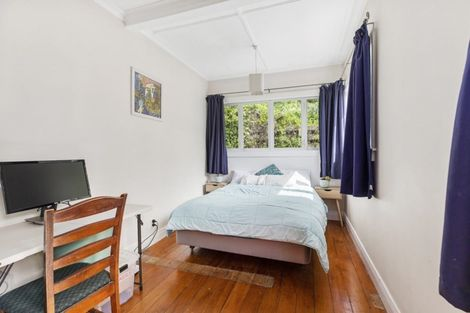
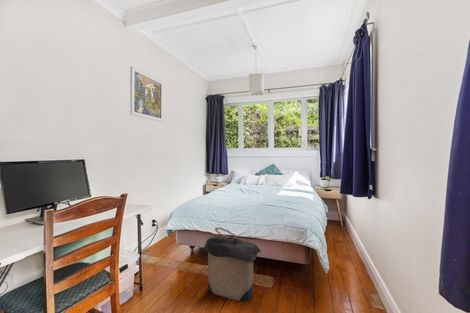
+ laundry hamper [201,226,263,303]
